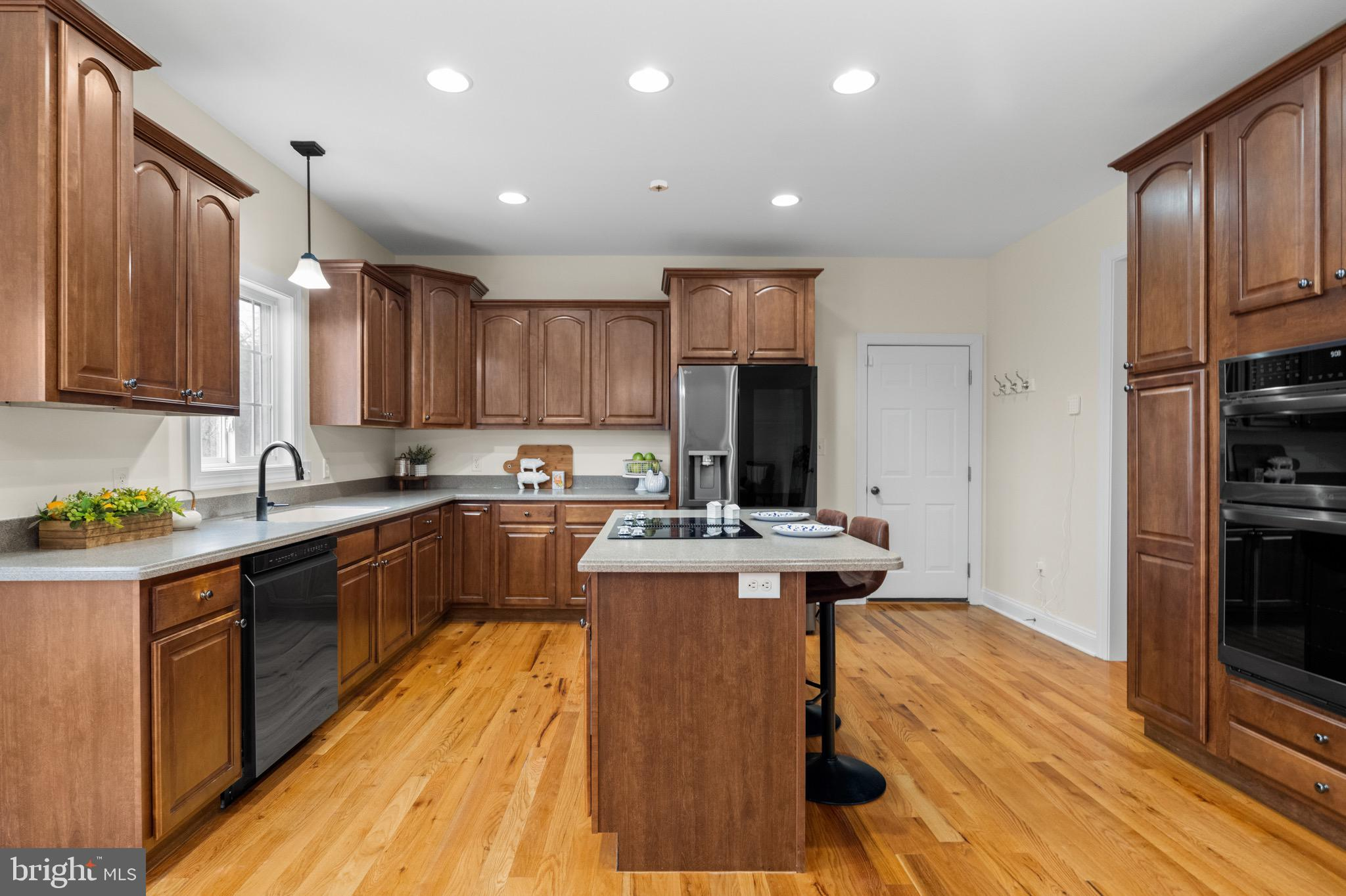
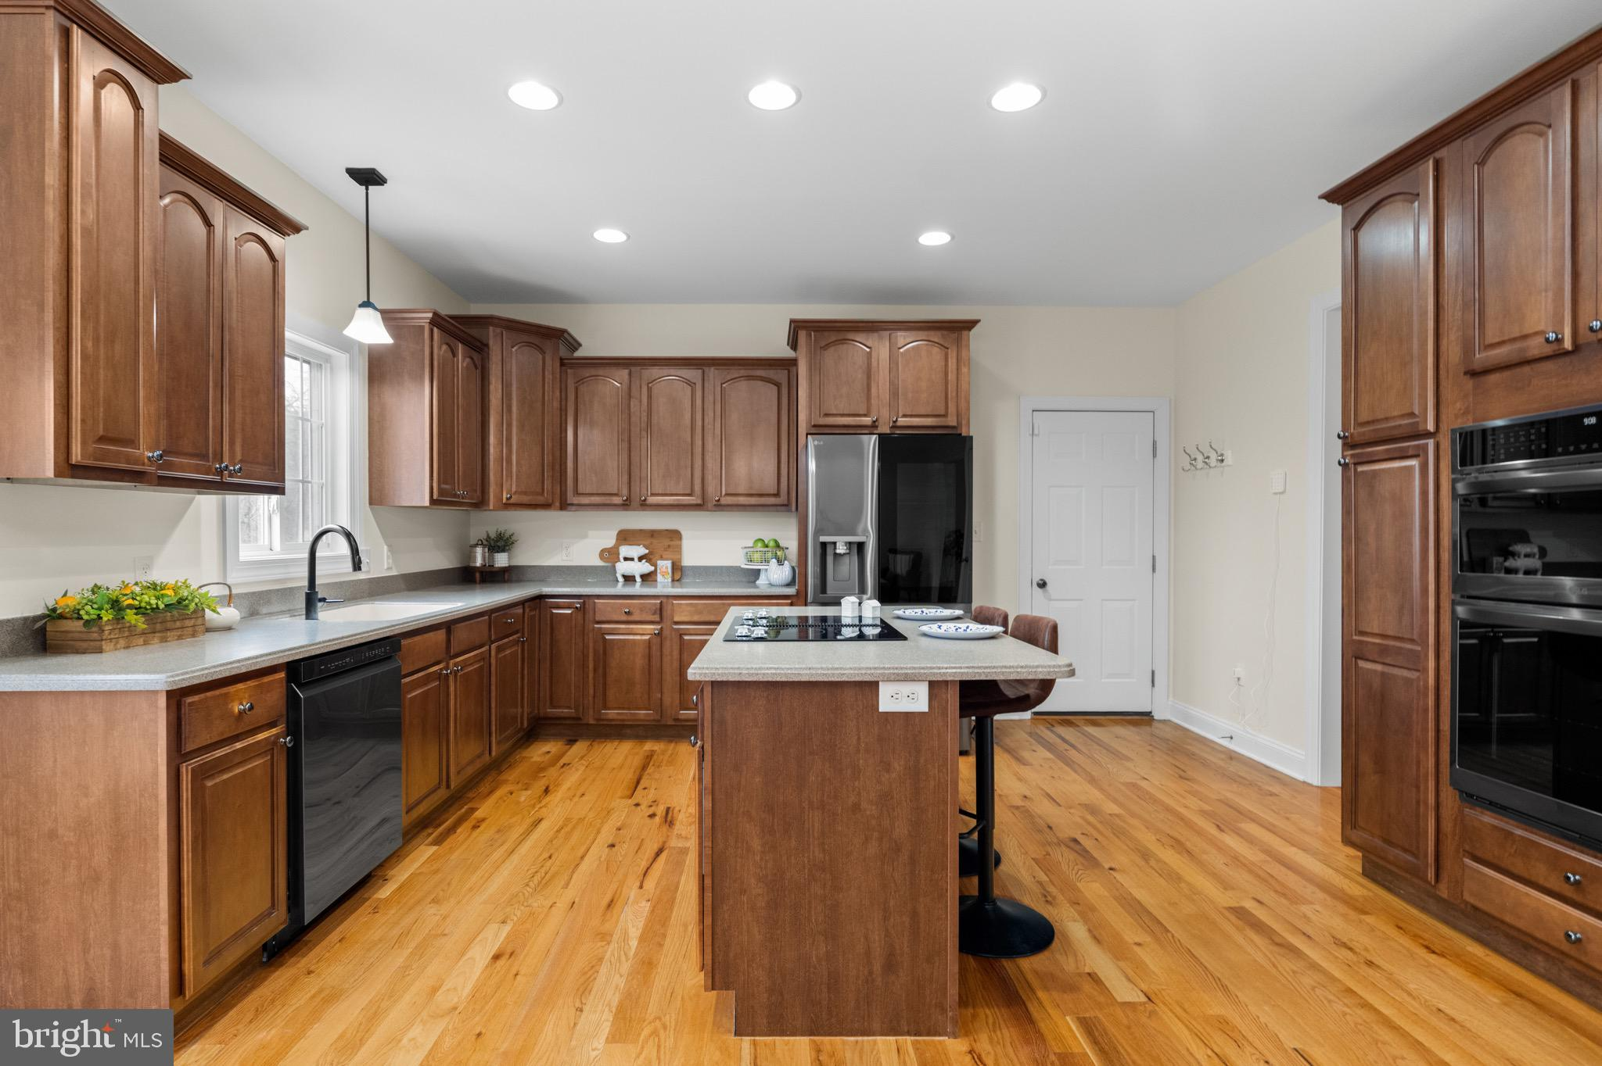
- smoke detector [648,179,670,192]
